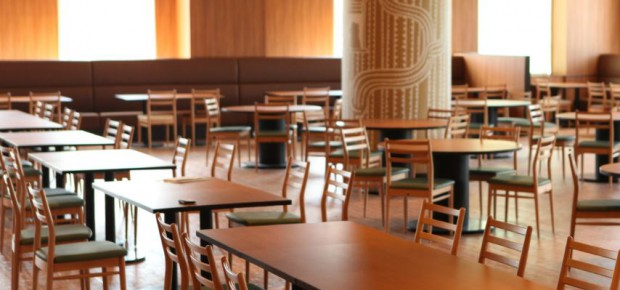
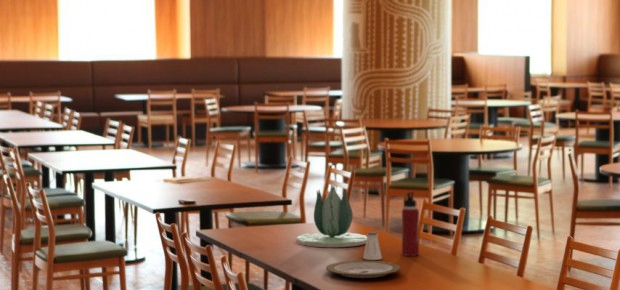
+ water bottle [401,190,420,257]
+ succulent plant [296,183,367,248]
+ plate [325,260,402,280]
+ saltshaker [362,231,383,261]
